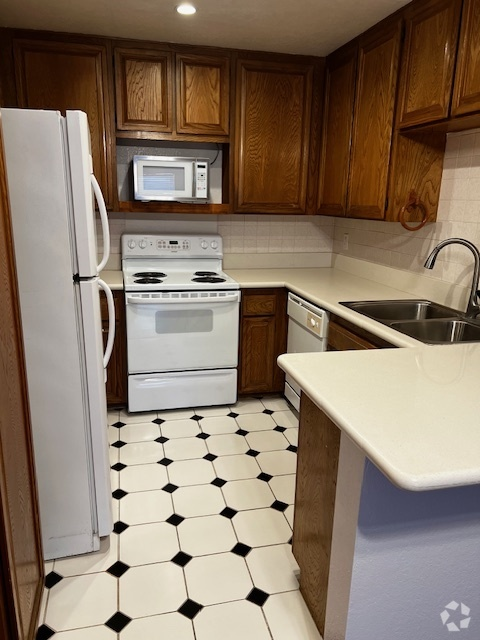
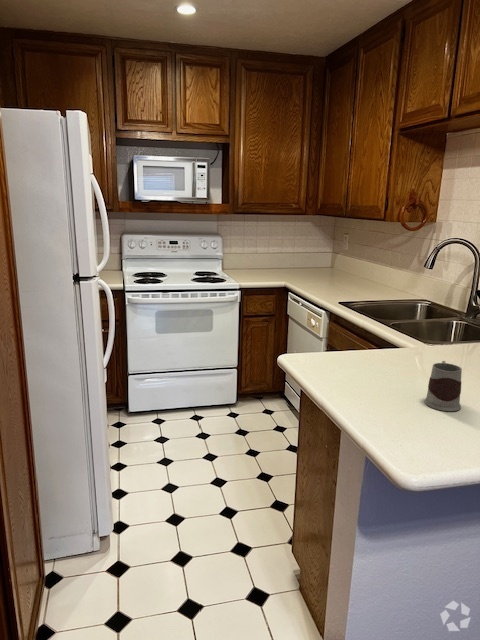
+ mug [423,360,463,412]
